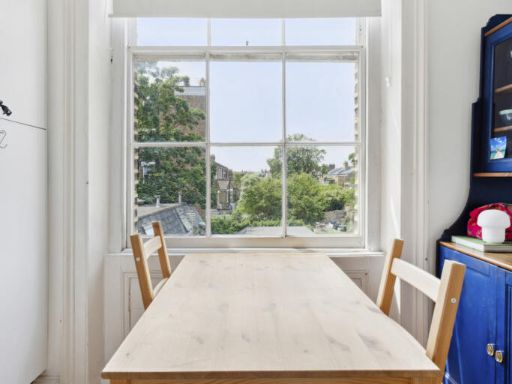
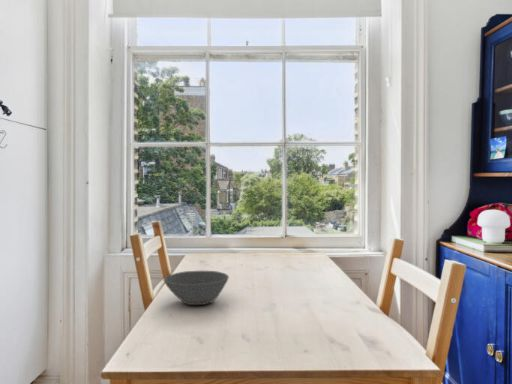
+ bowl [163,270,230,306]
